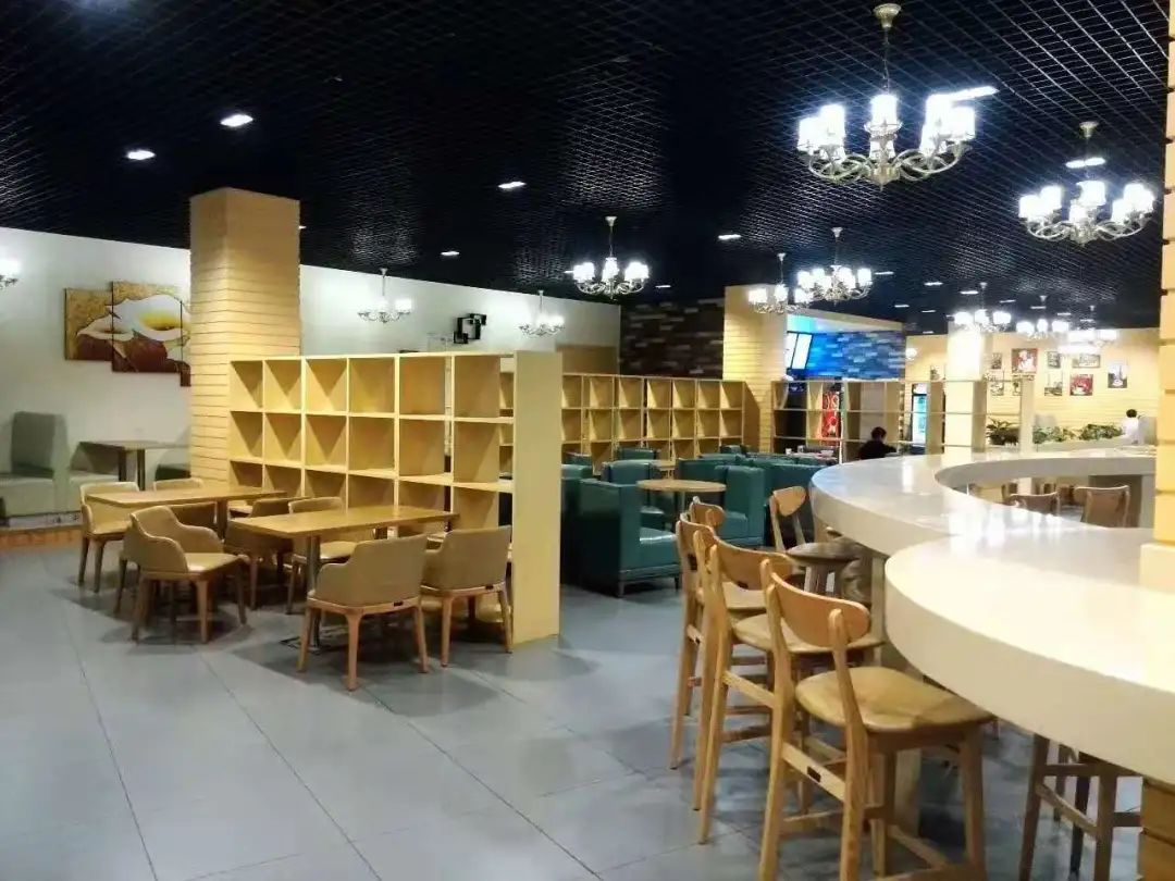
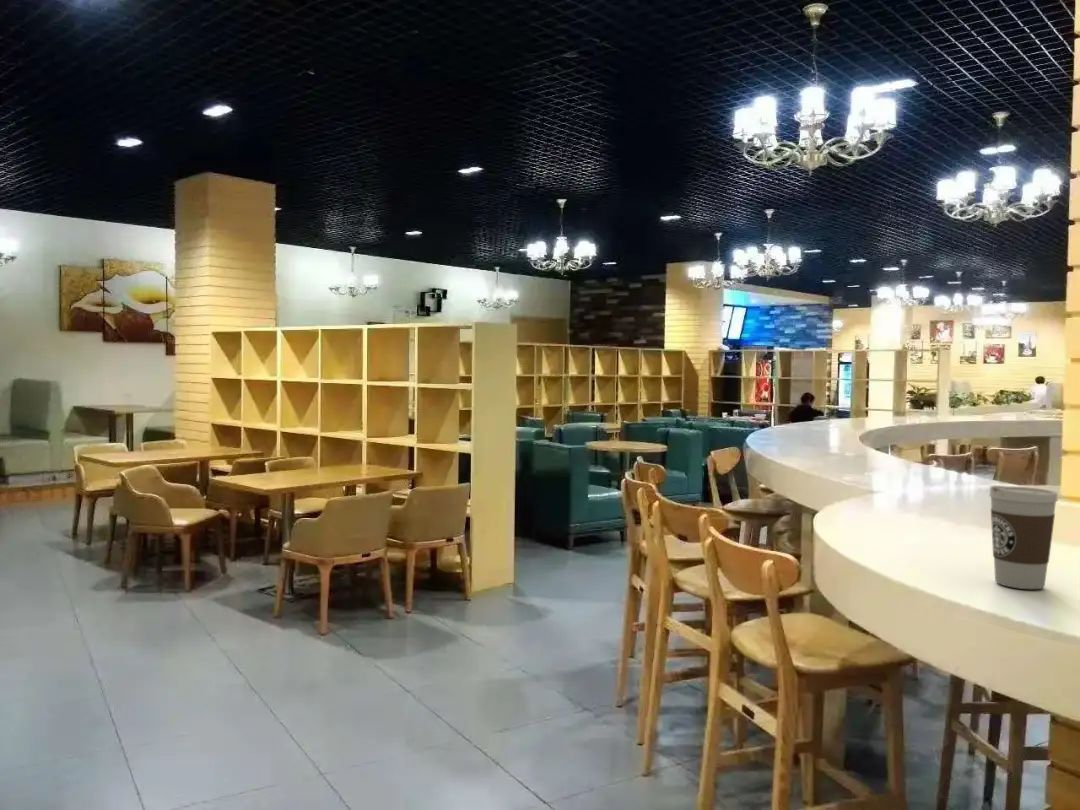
+ coffee cup [988,485,1059,590]
